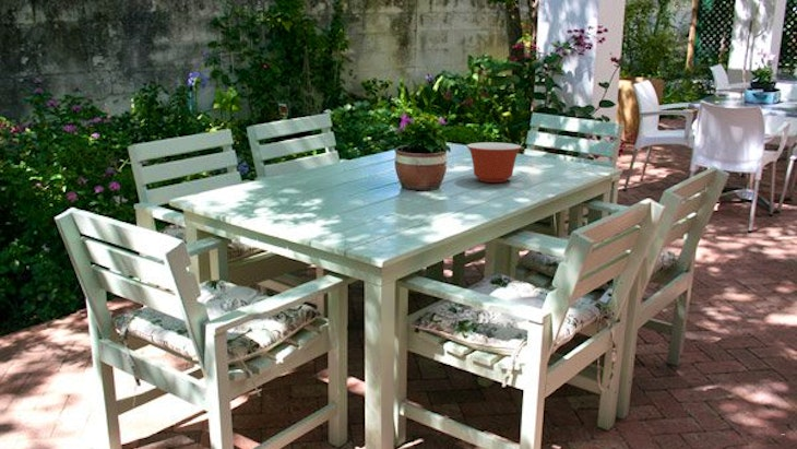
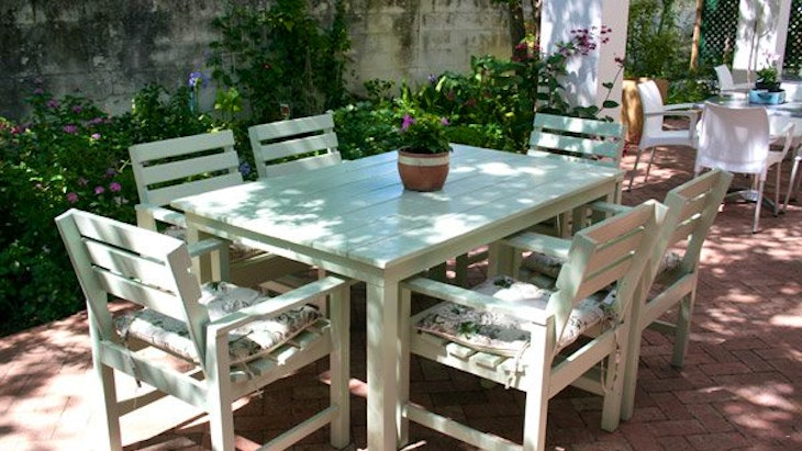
- mixing bowl [465,141,523,184]
